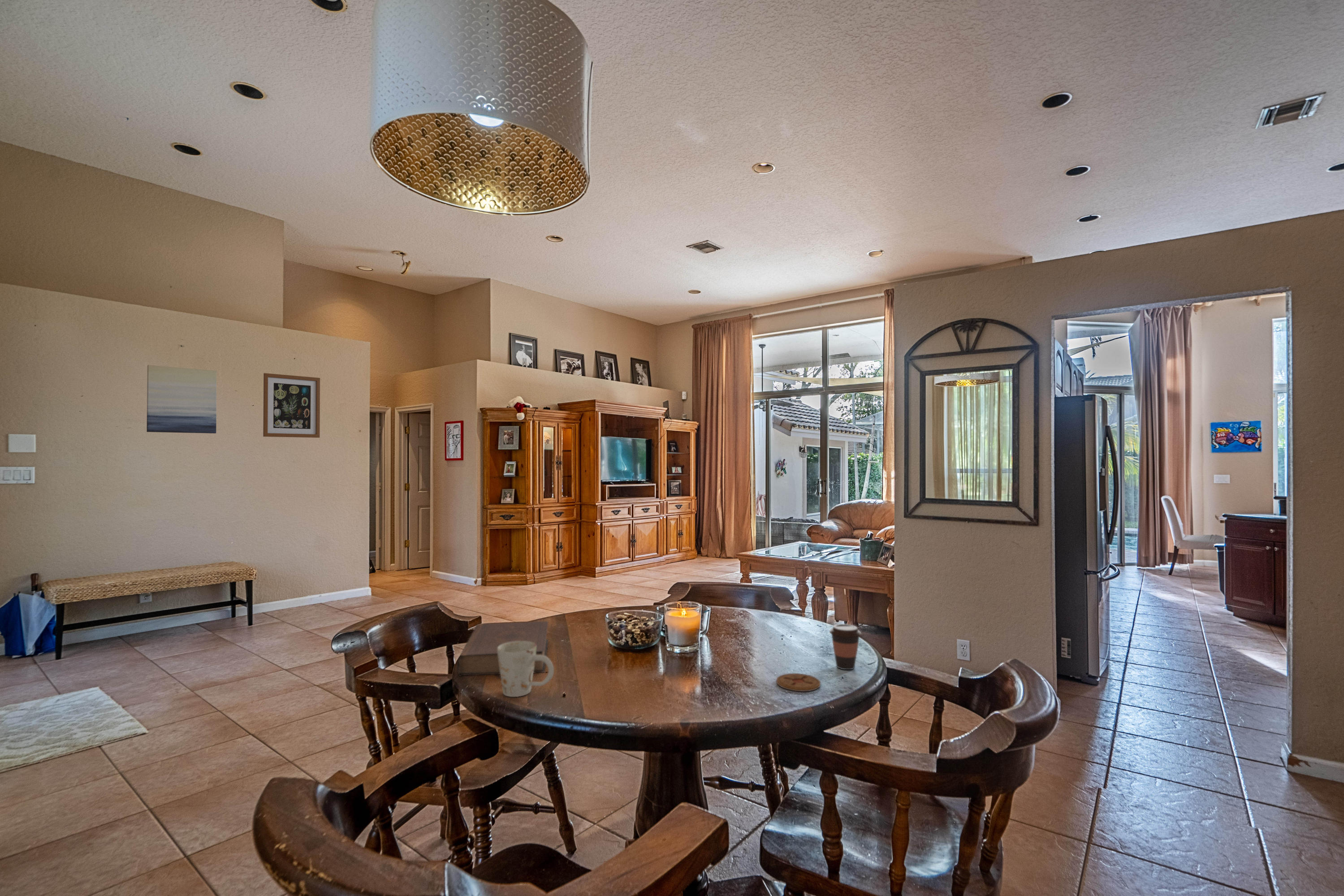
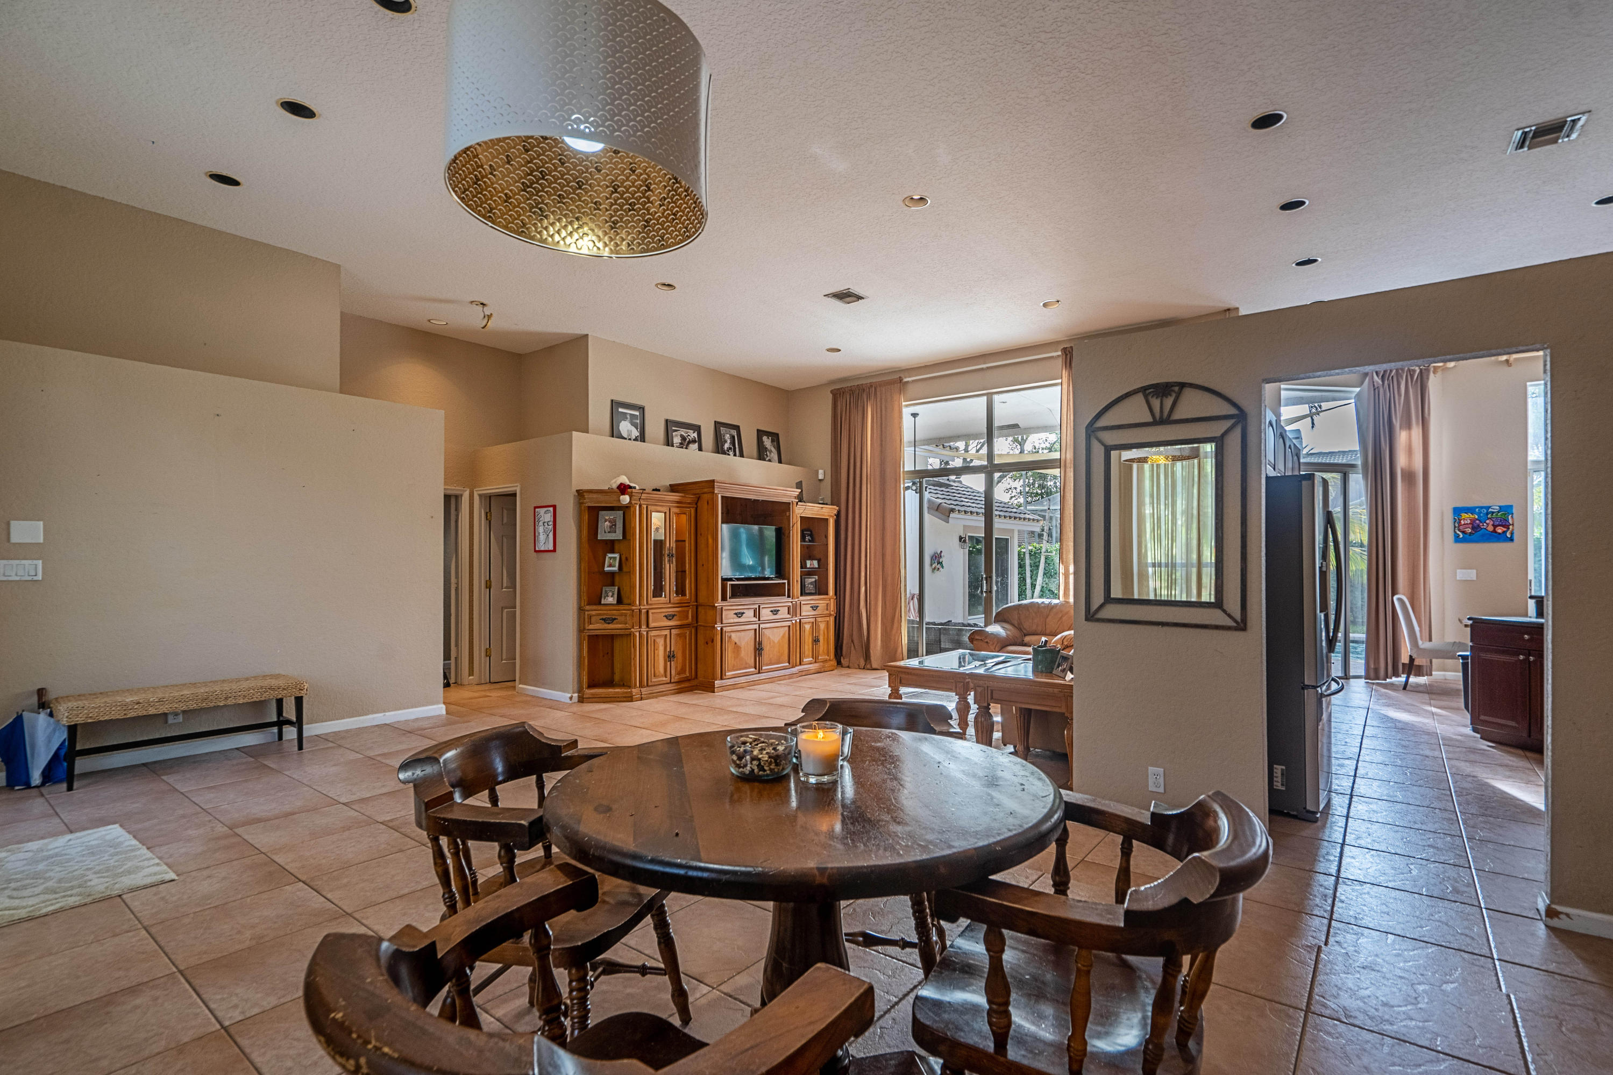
- book [457,621,549,677]
- coffee cup [829,623,862,670]
- mug [497,641,554,697]
- wall art [263,372,320,438]
- wall art [146,364,217,434]
- coaster [776,673,821,692]
